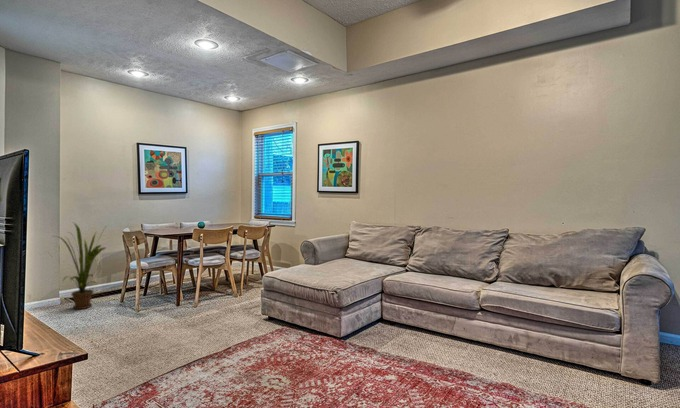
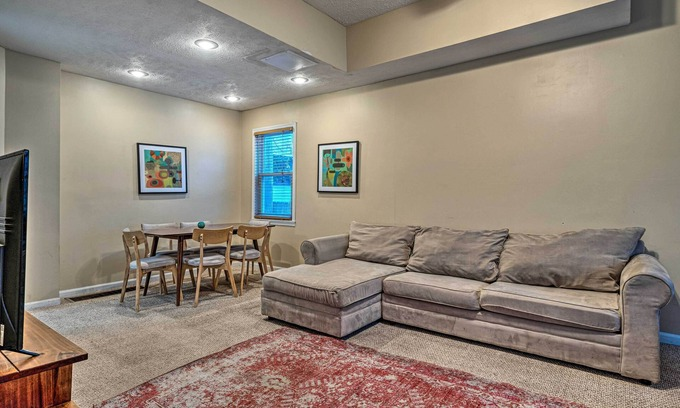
- house plant [53,222,107,310]
